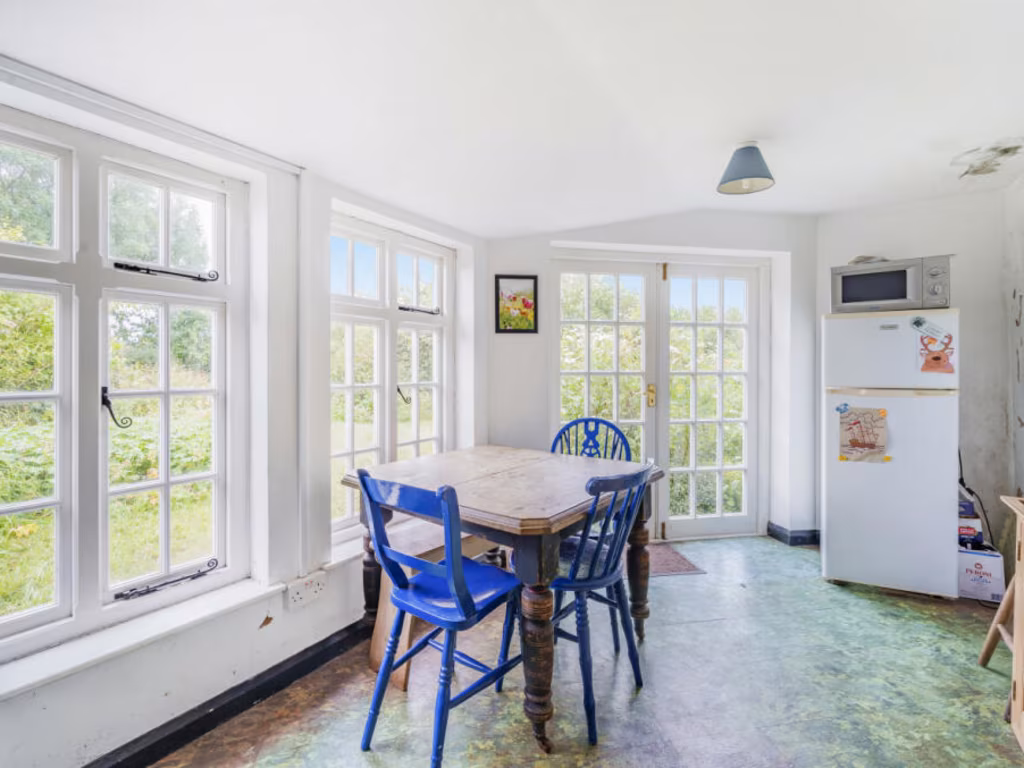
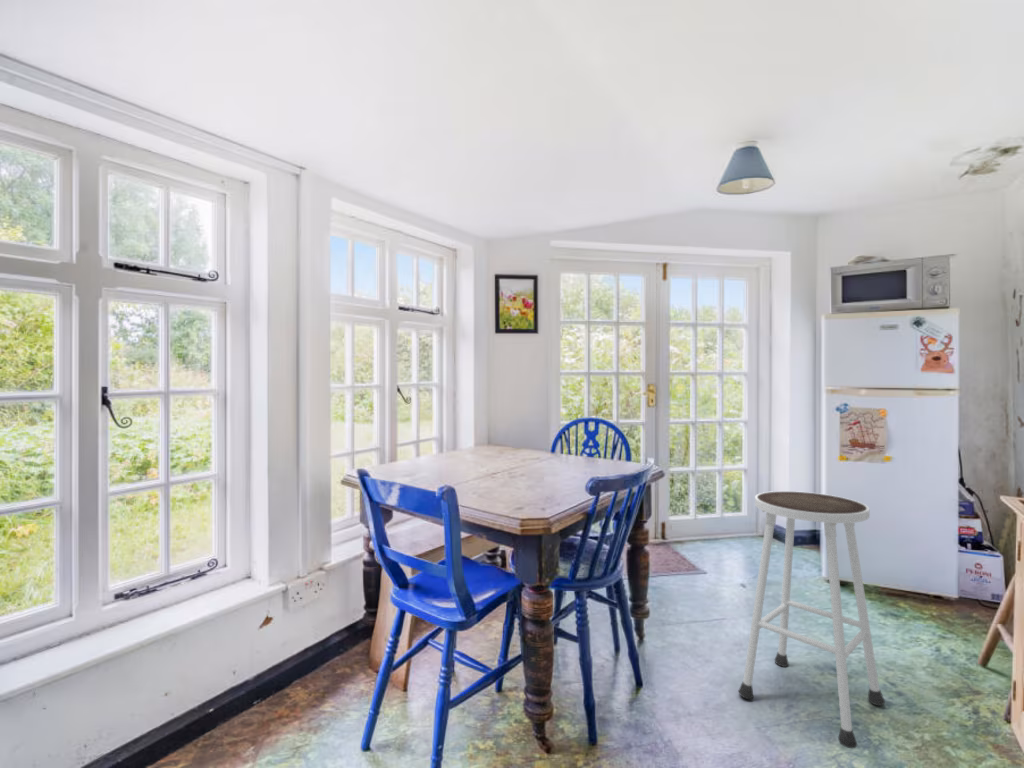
+ stool [738,490,886,749]
